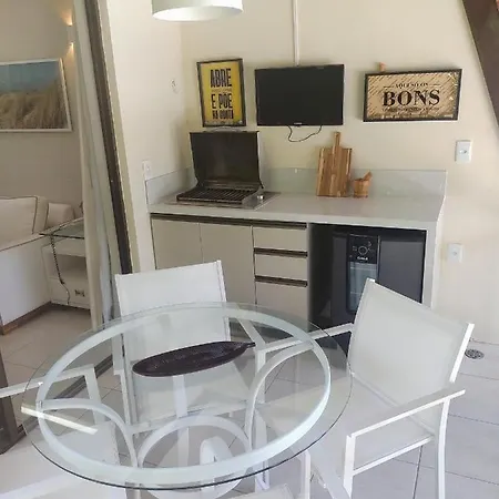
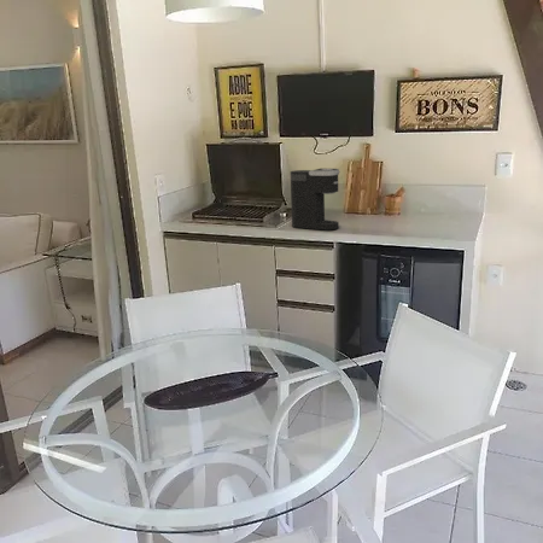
+ coffee maker [290,168,340,232]
